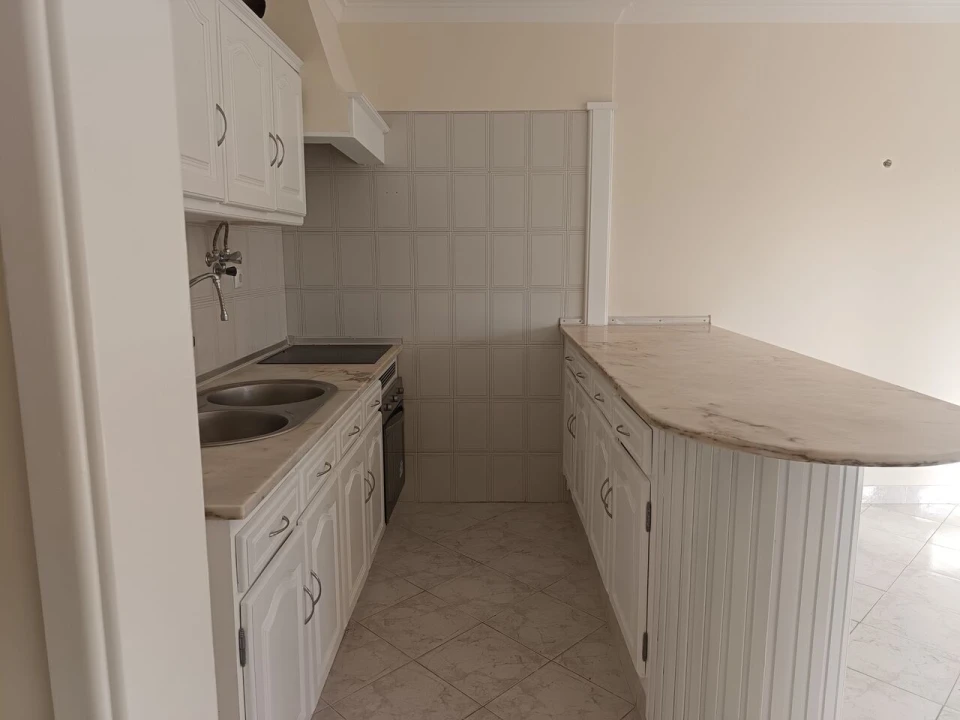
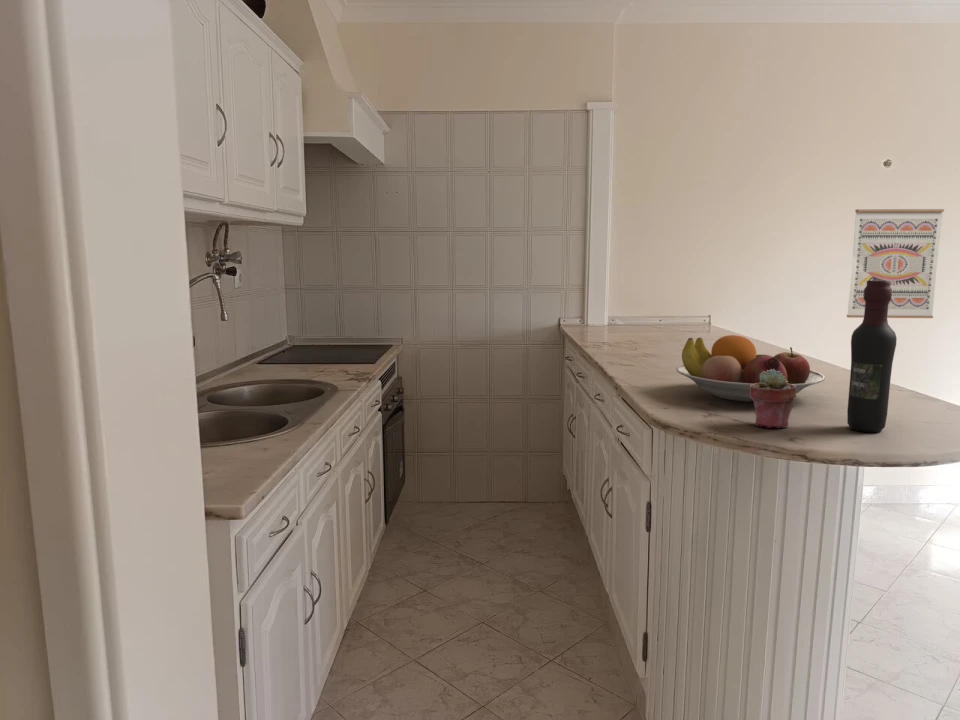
+ wine bottle [846,280,898,433]
+ wall art [846,208,945,319]
+ fruit bowl [675,334,826,403]
+ potted succulent [750,369,797,429]
